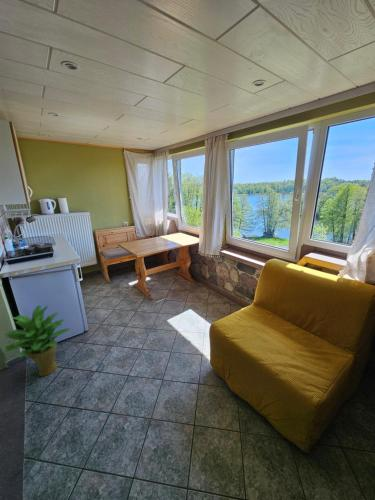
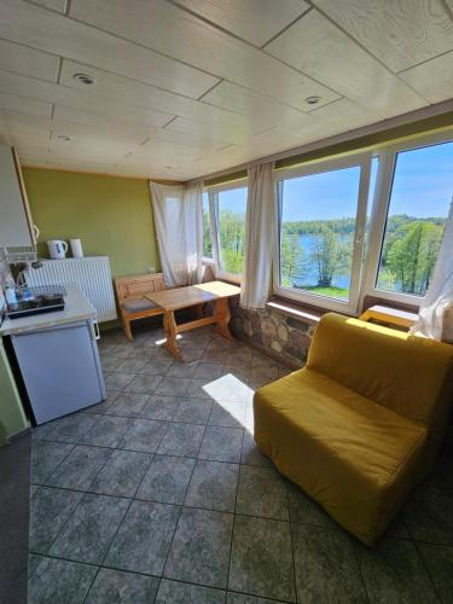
- potted plant [4,304,71,377]
